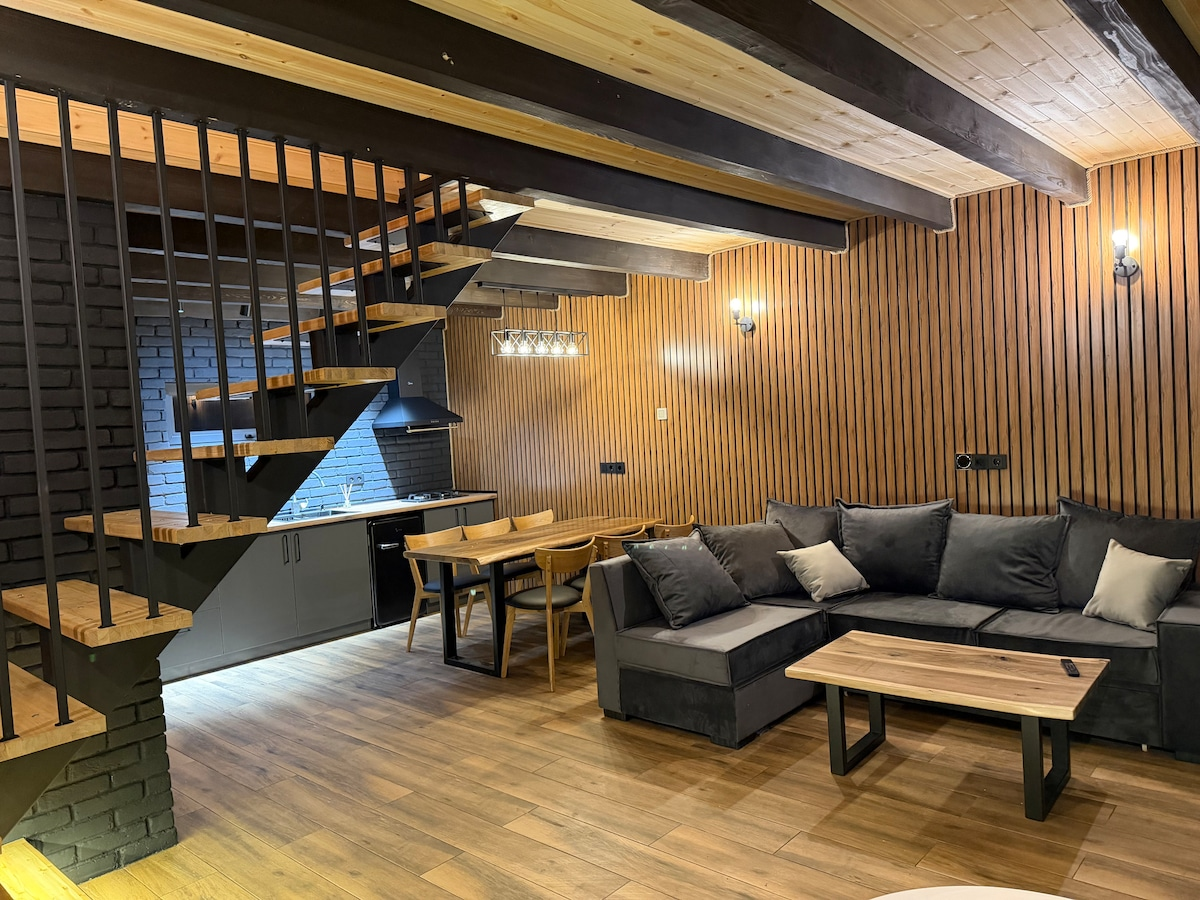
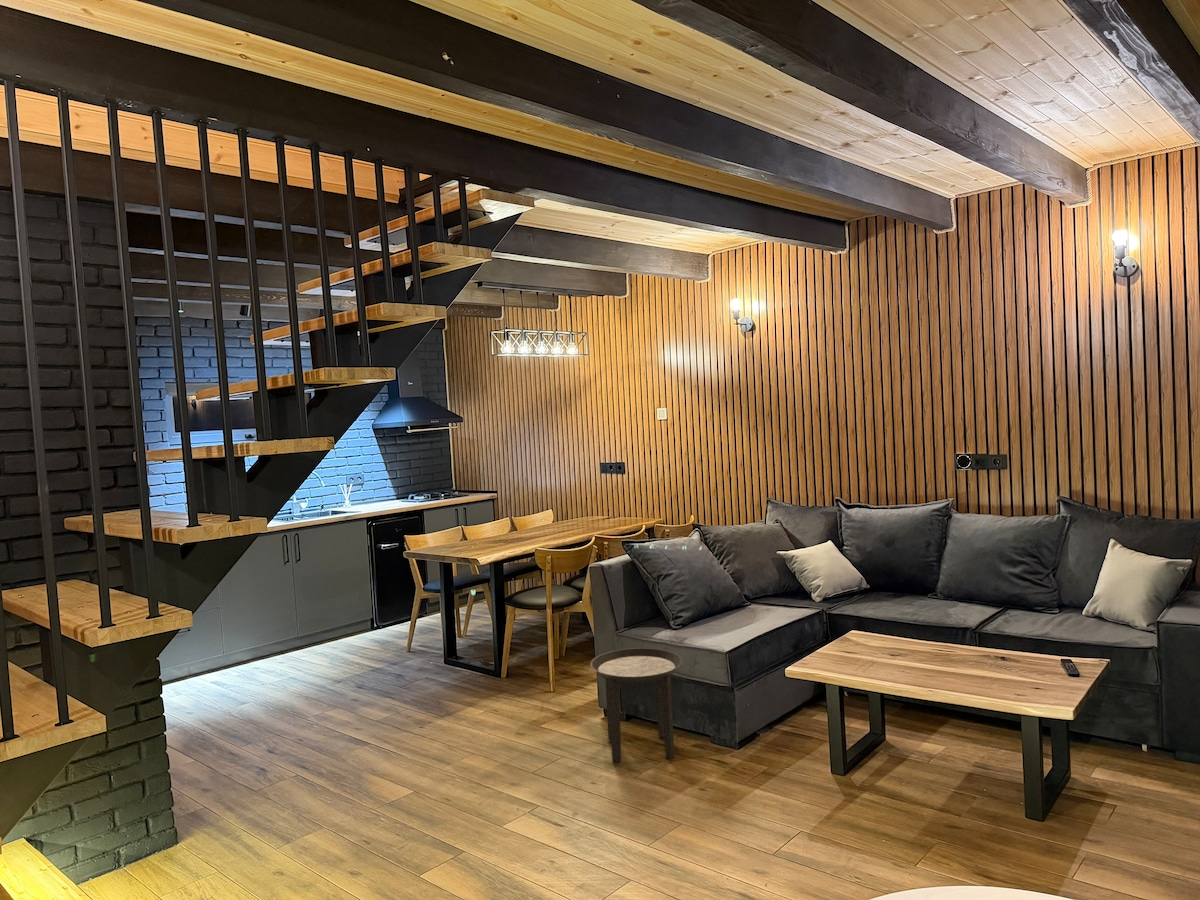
+ side table [589,647,683,764]
